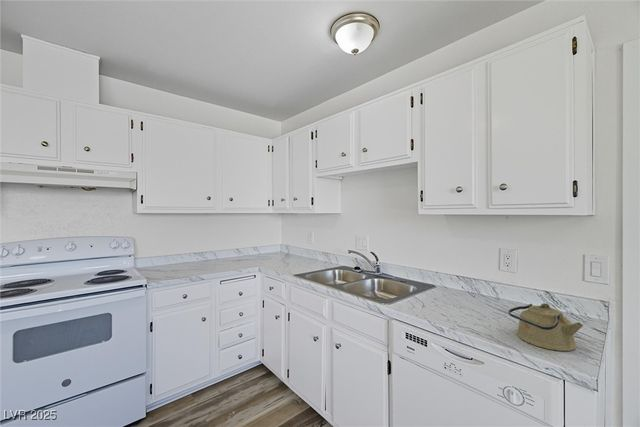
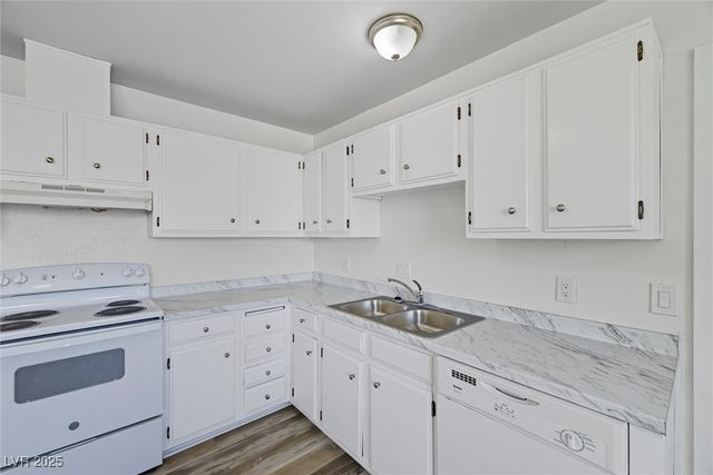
- kettle [507,302,584,352]
